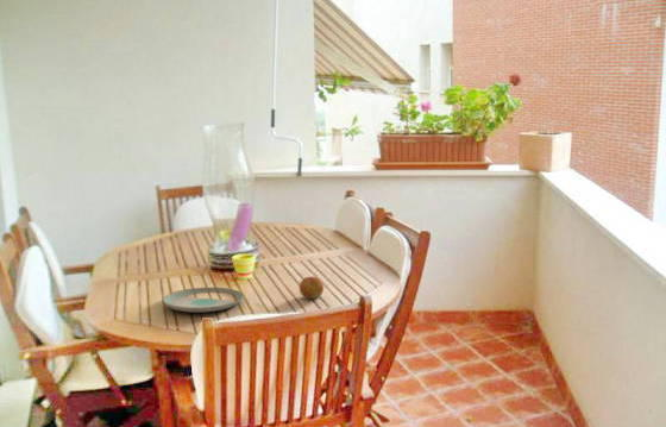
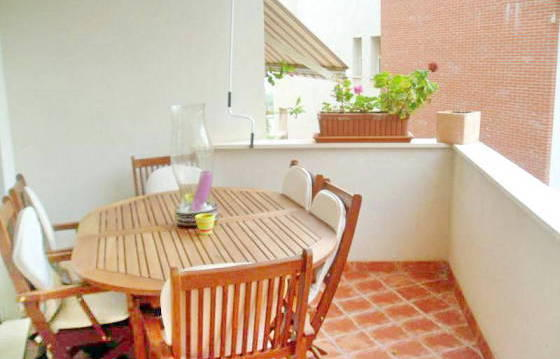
- plate [162,287,245,313]
- apple [299,276,325,300]
